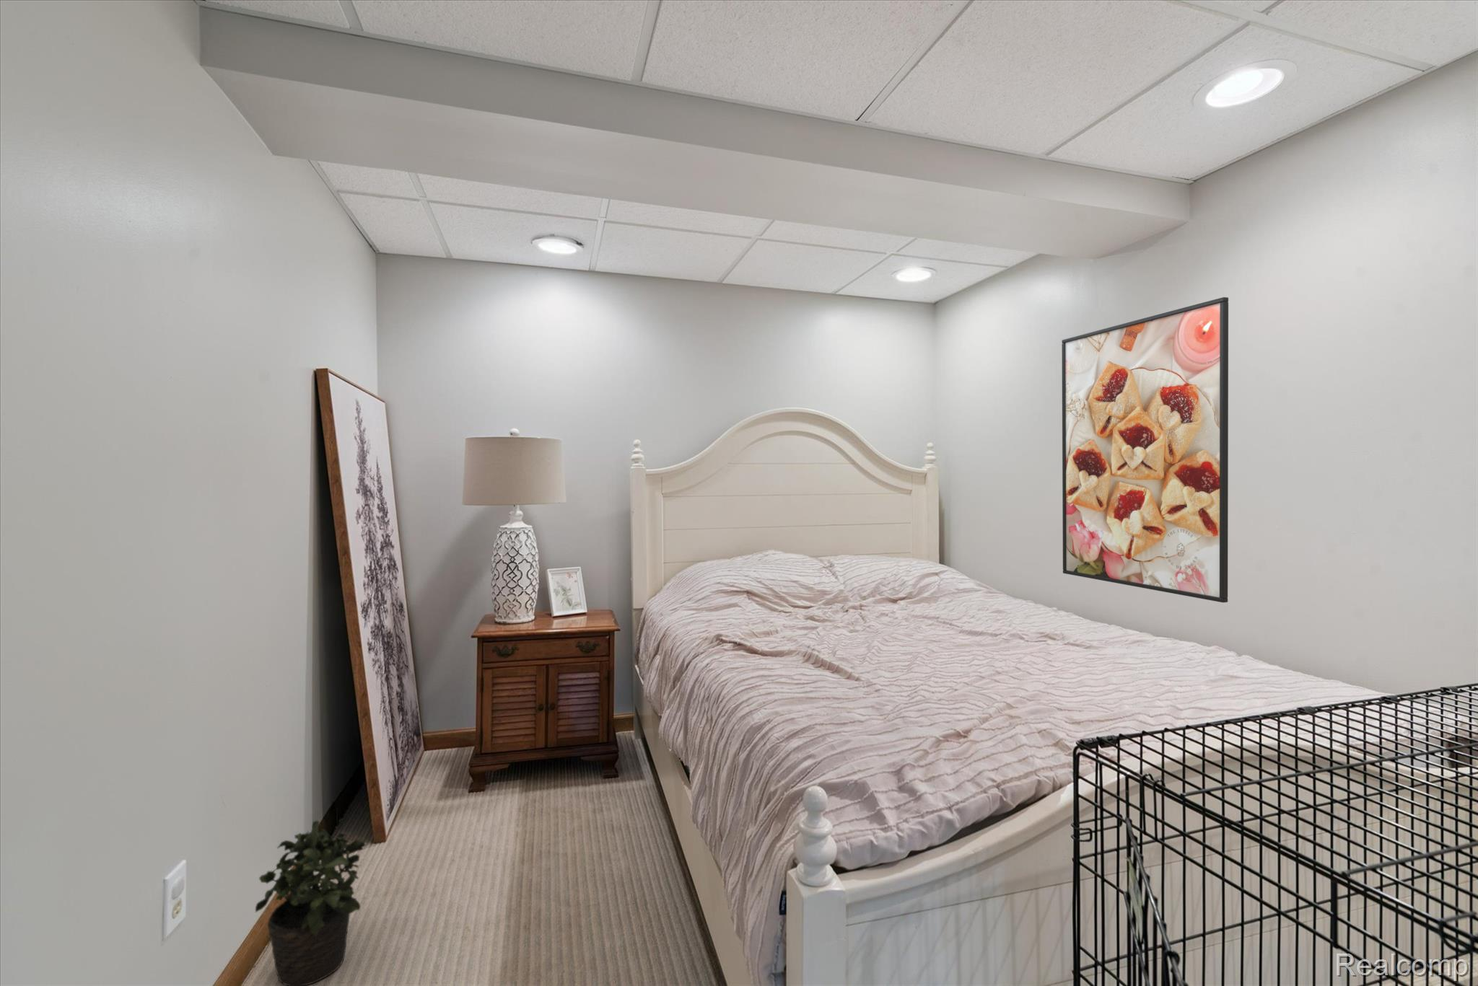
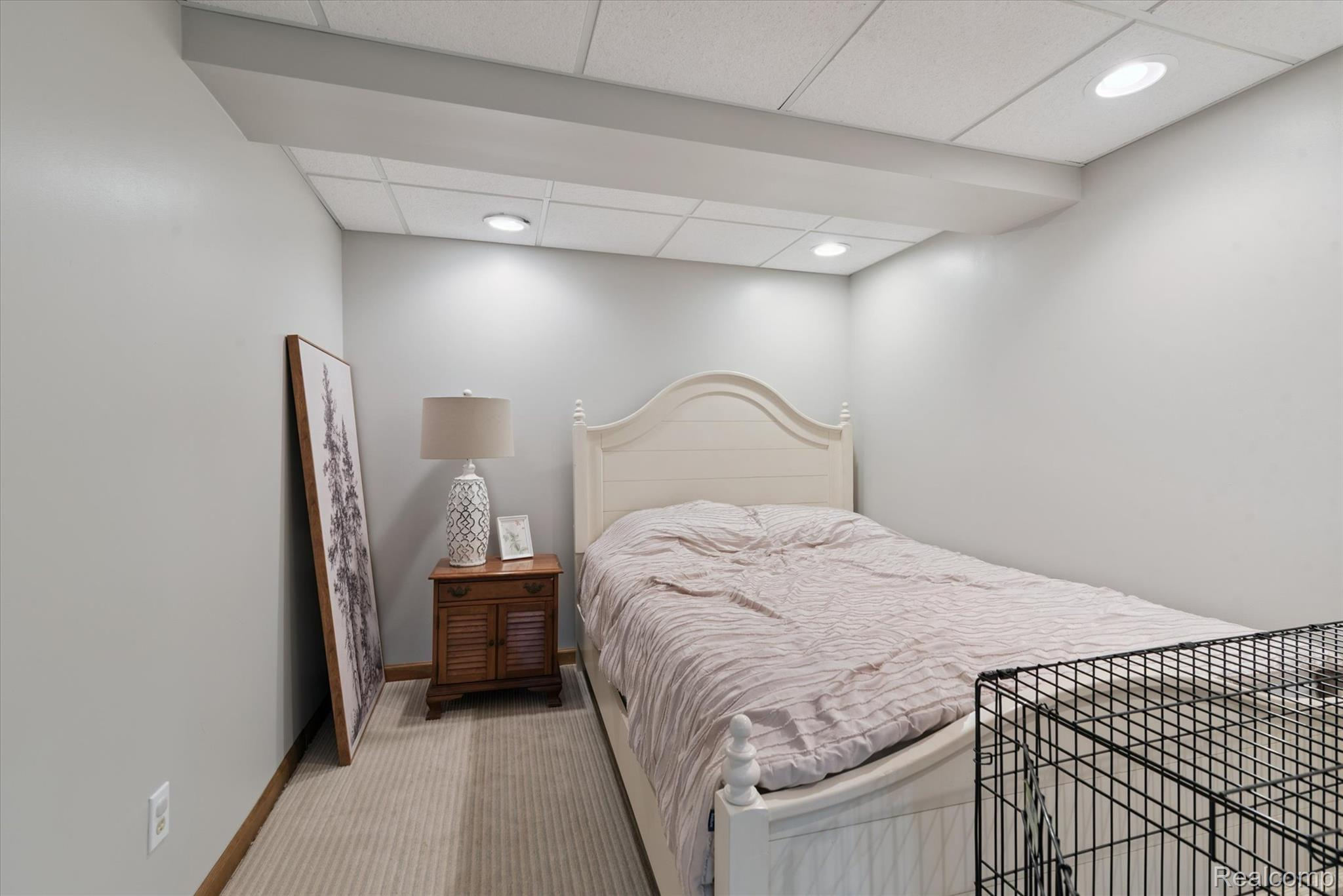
- potted plant [254,820,365,986]
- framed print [1061,296,1229,603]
